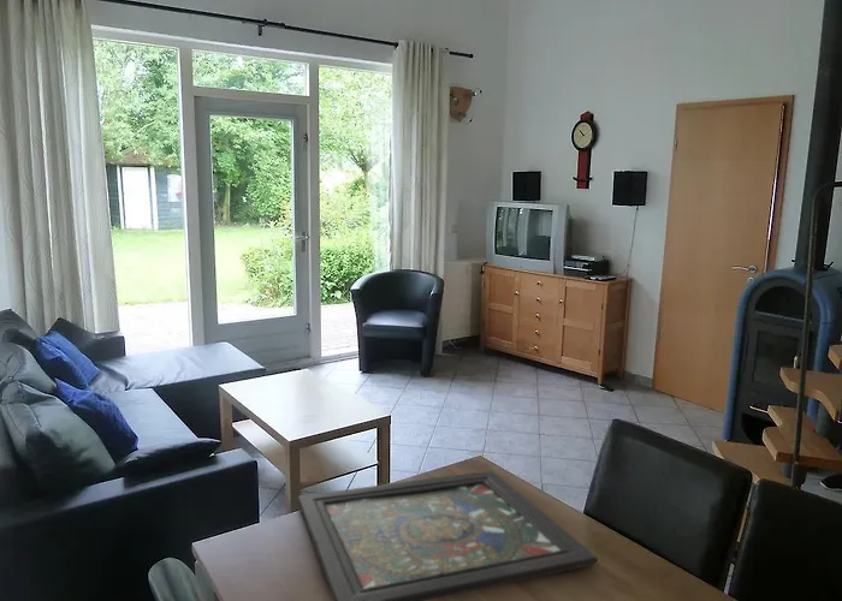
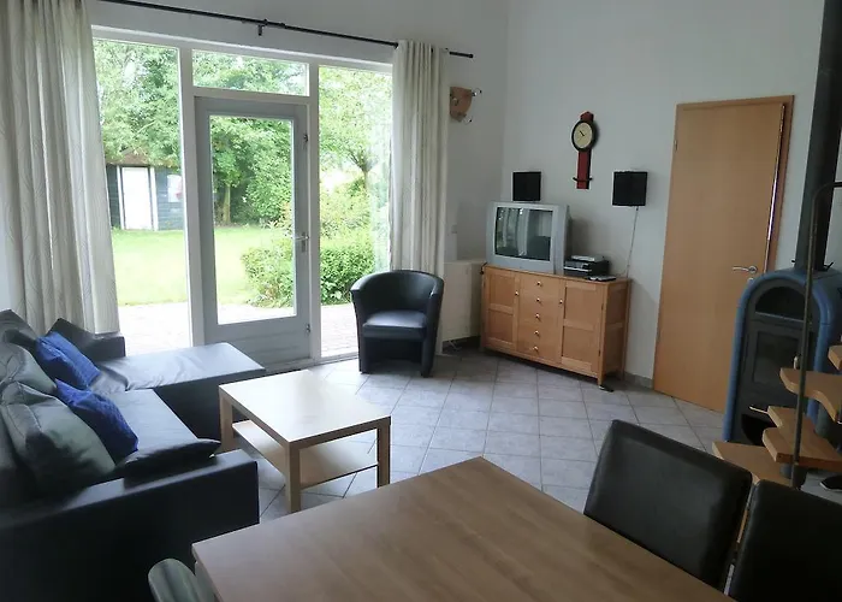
- board game [297,470,599,601]
